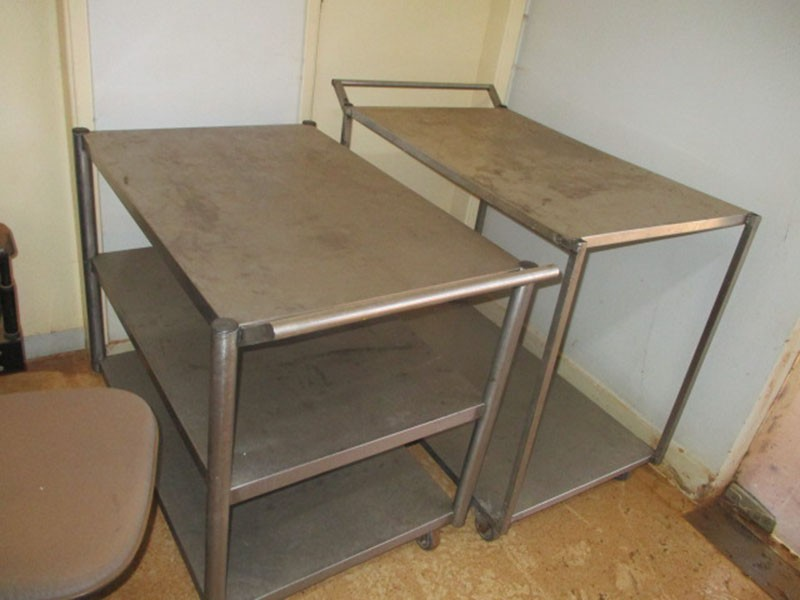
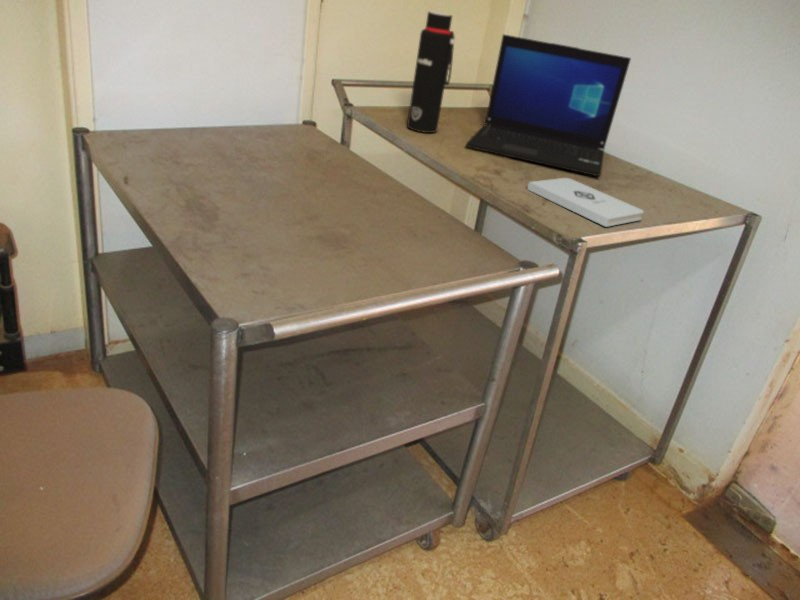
+ water bottle [406,11,456,134]
+ notepad [526,177,645,228]
+ laptop [465,33,632,177]
